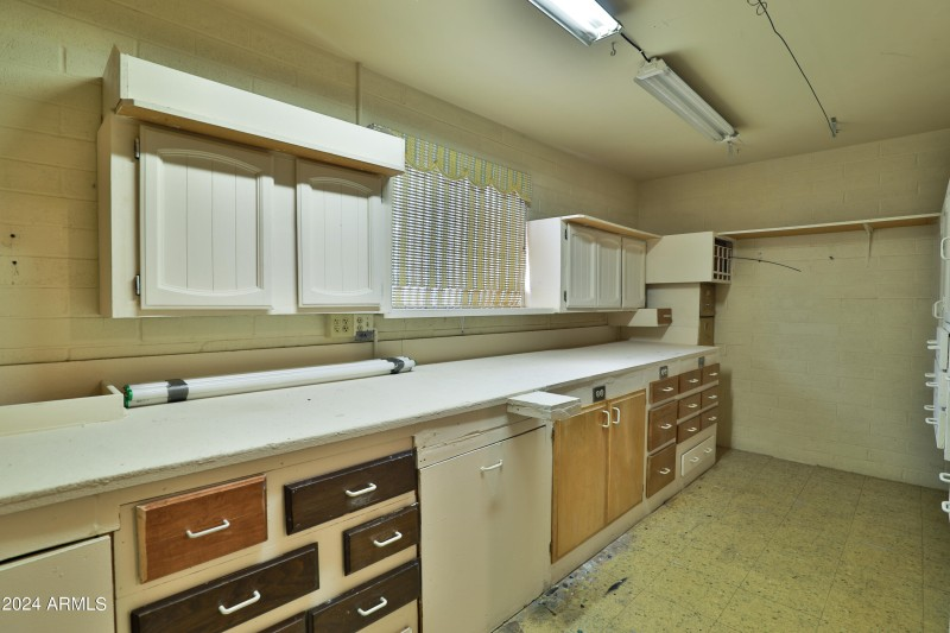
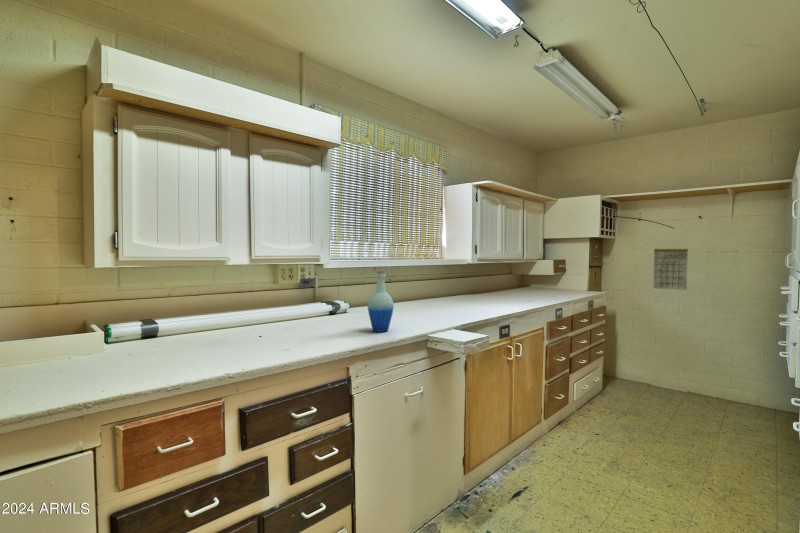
+ bottle [367,269,395,333]
+ calendar [652,240,689,291]
